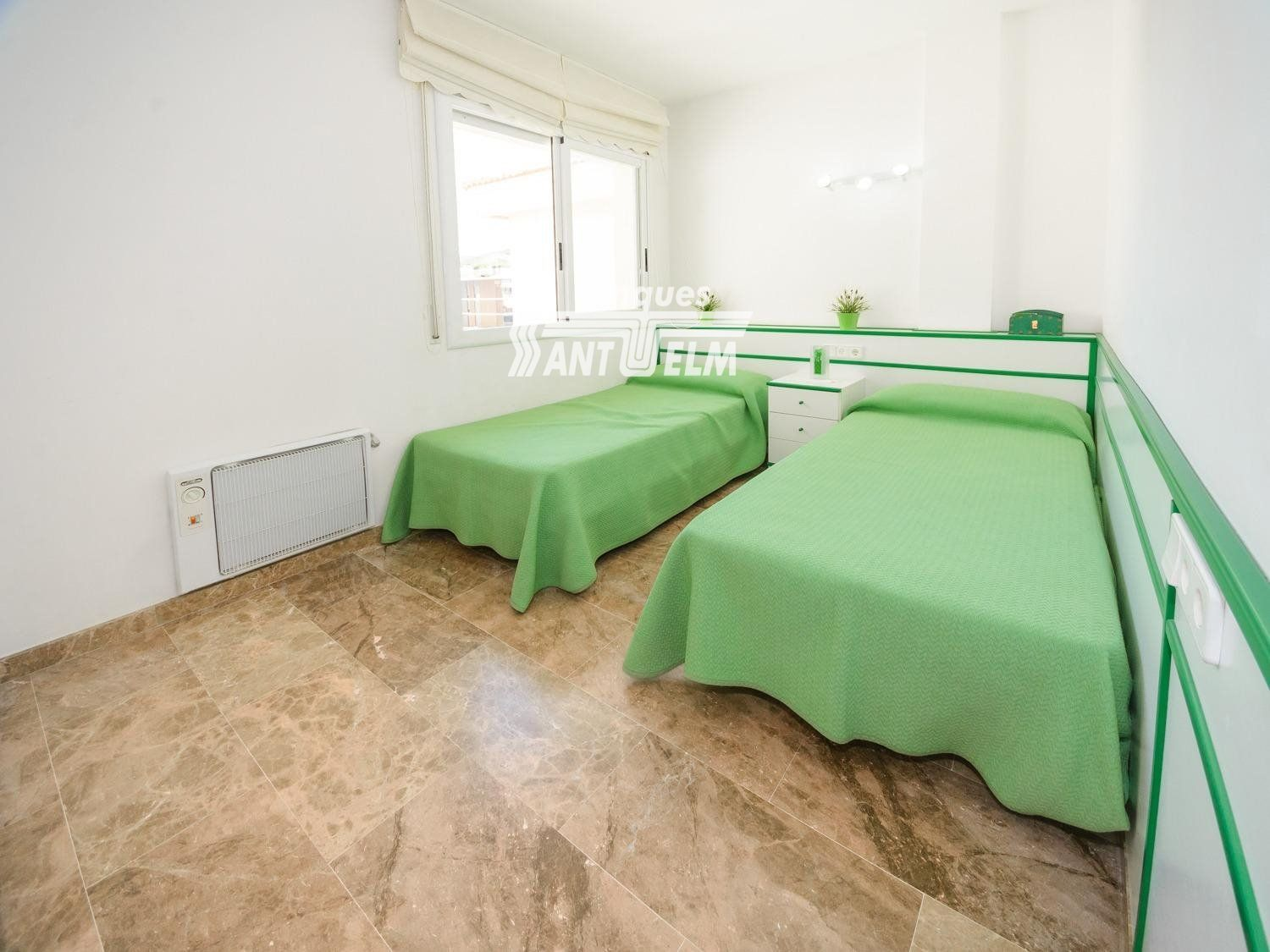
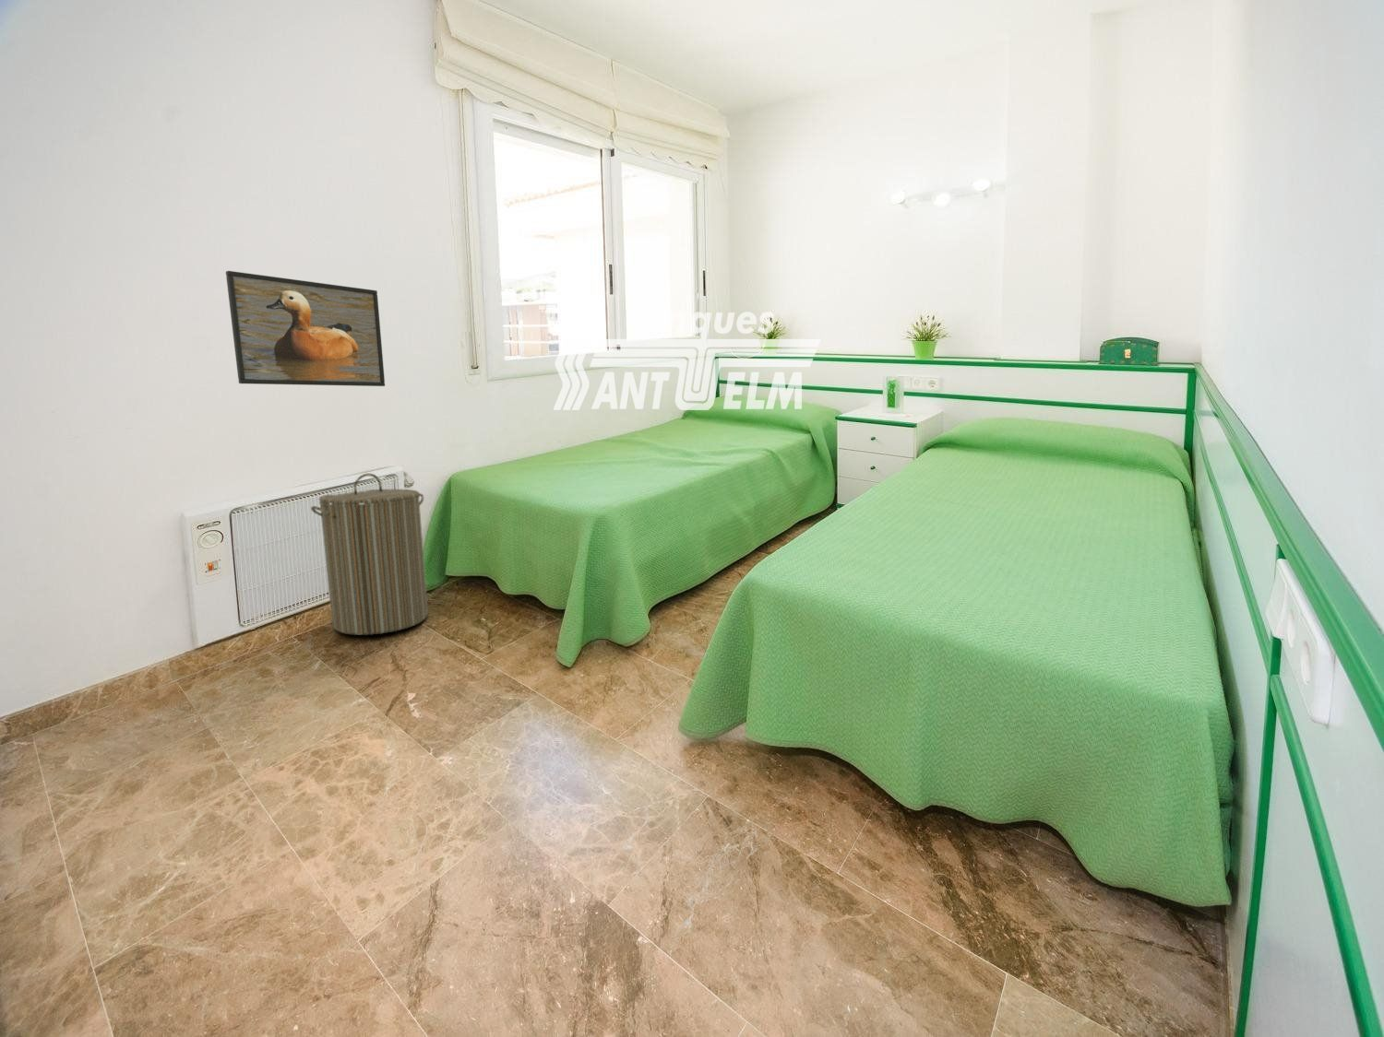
+ laundry hamper [309,472,429,636]
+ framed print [226,270,386,387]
